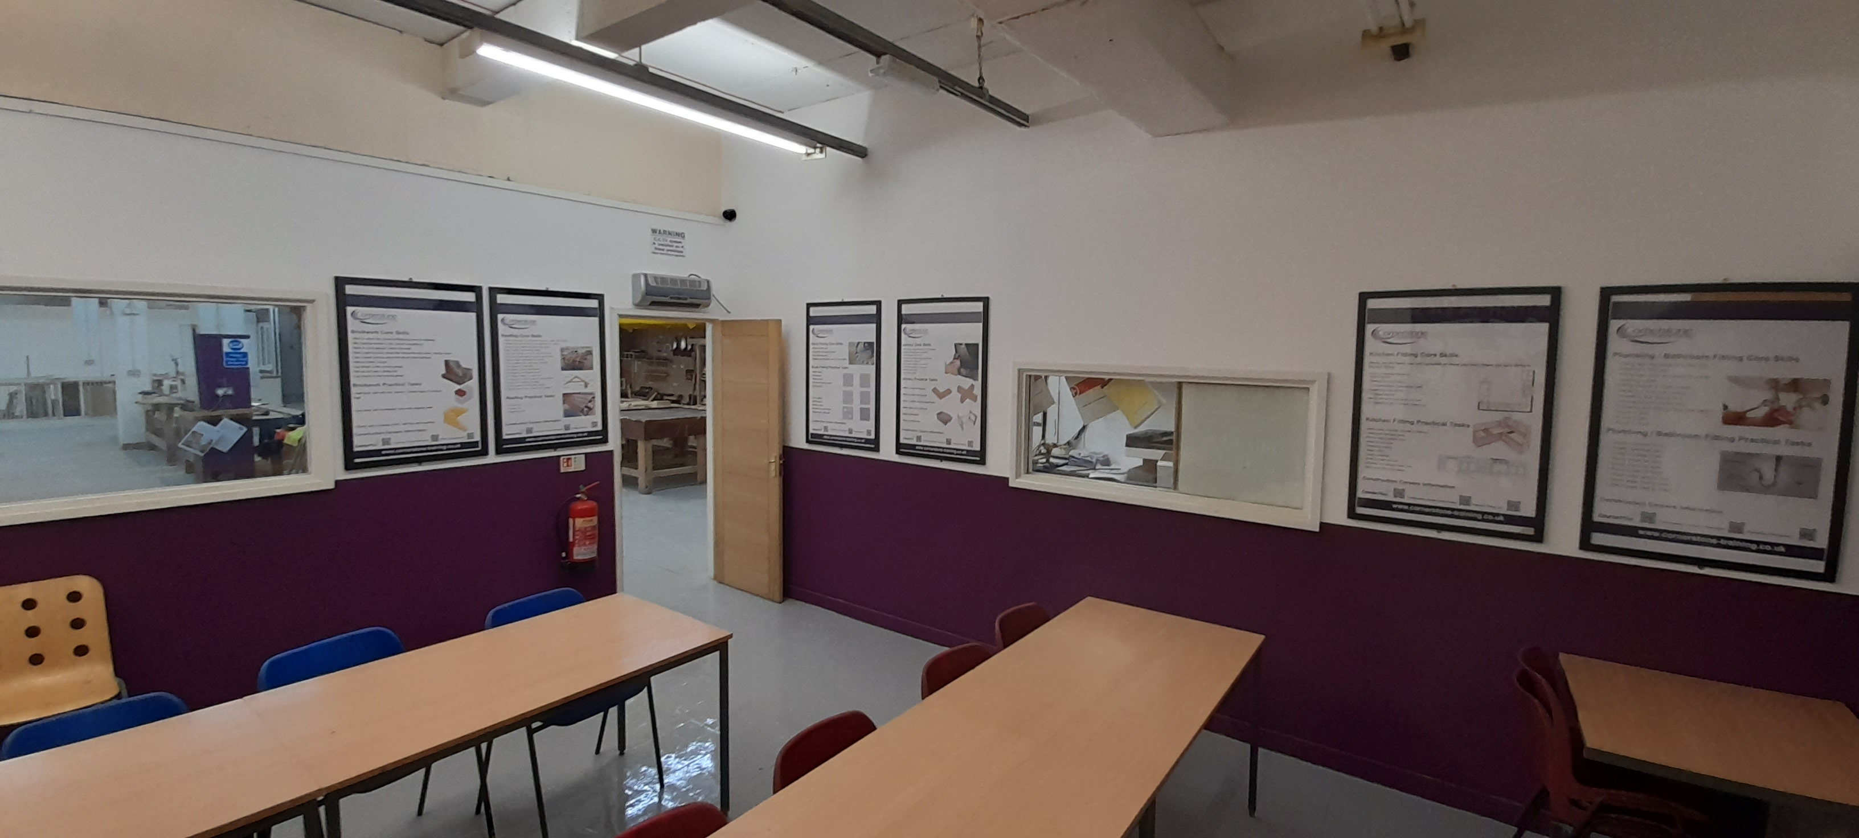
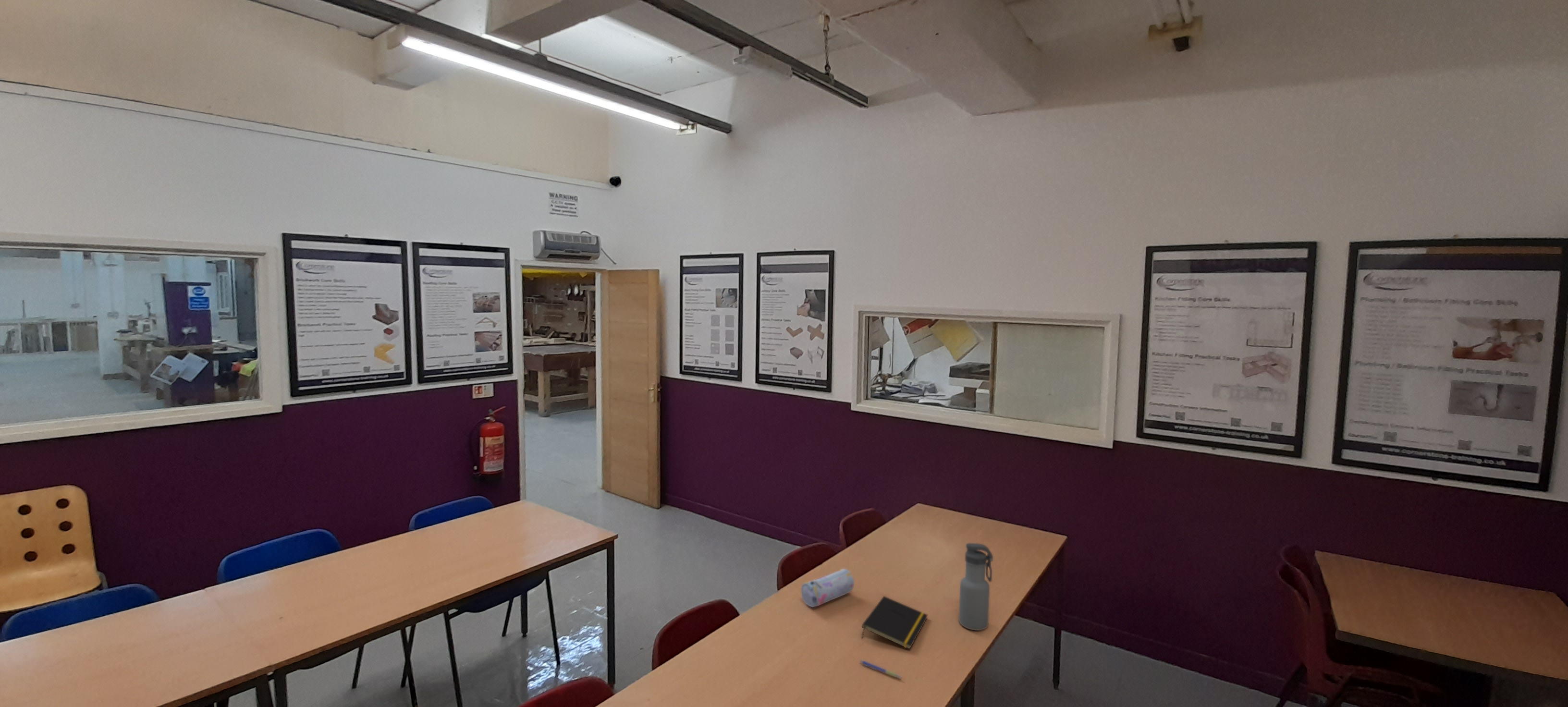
+ notepad [861,596,928,650]
+ pen [859,659,903,679]
+ pencil case [801,568,855,608]
+ water bottle [958,543,993,631]
